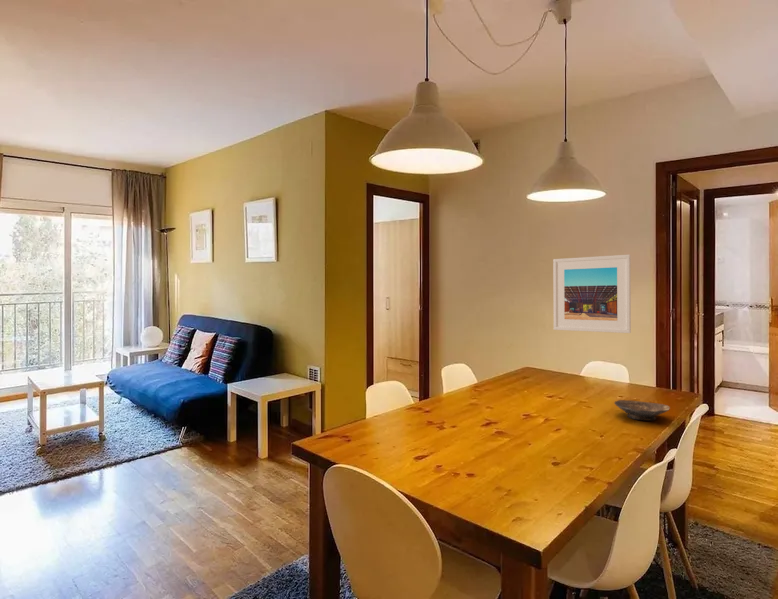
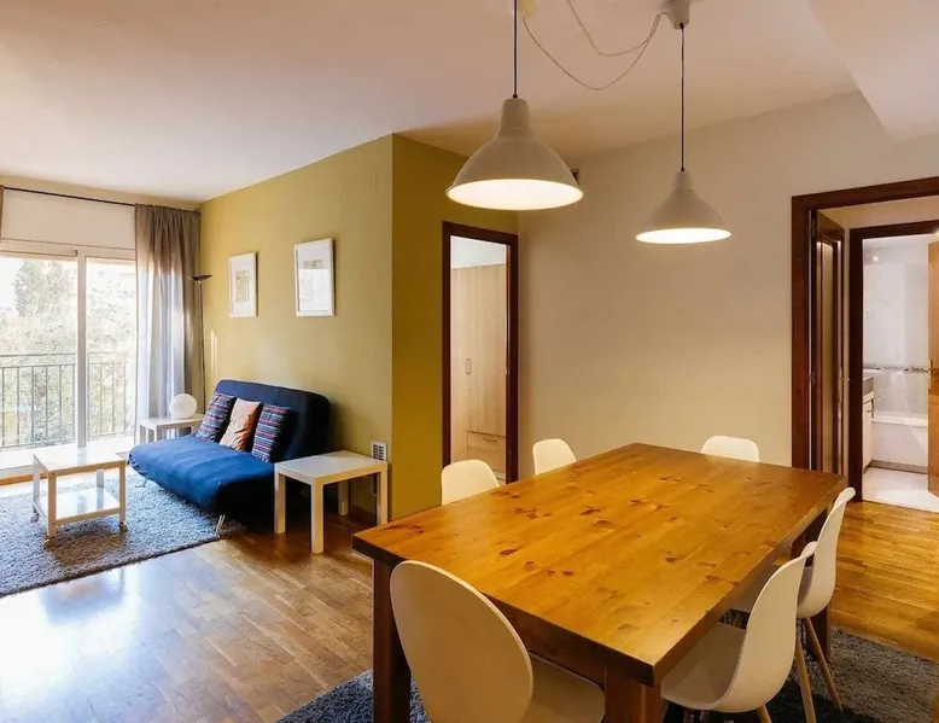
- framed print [552,254,632,334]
- bowl [614,399,671,422]
